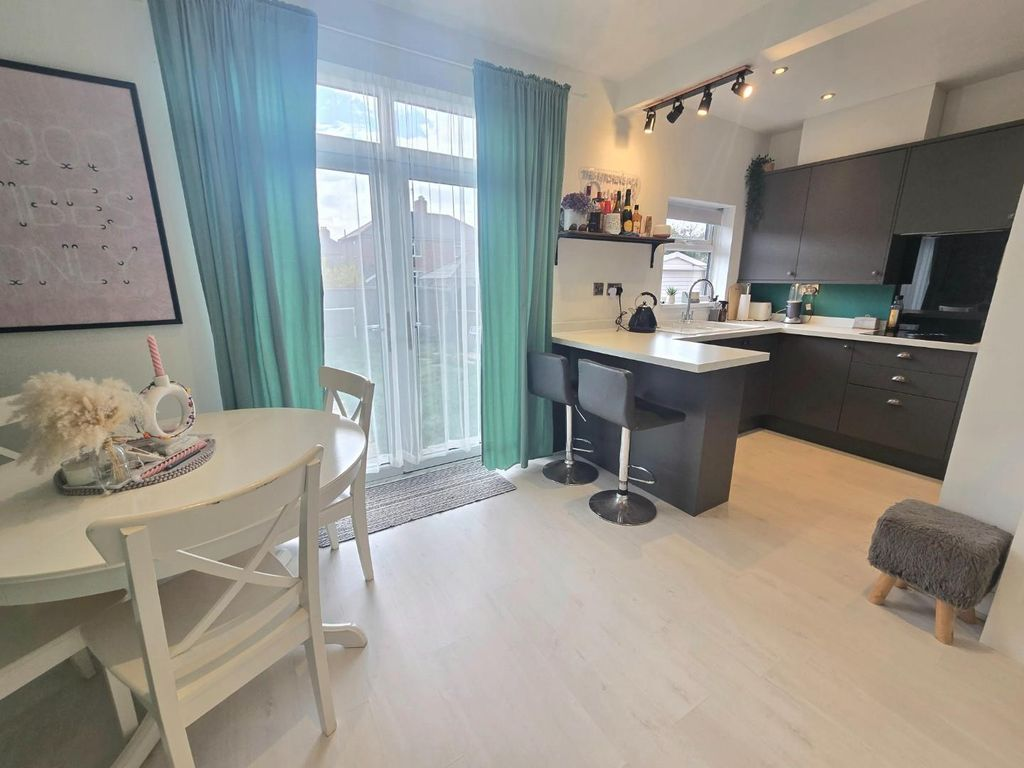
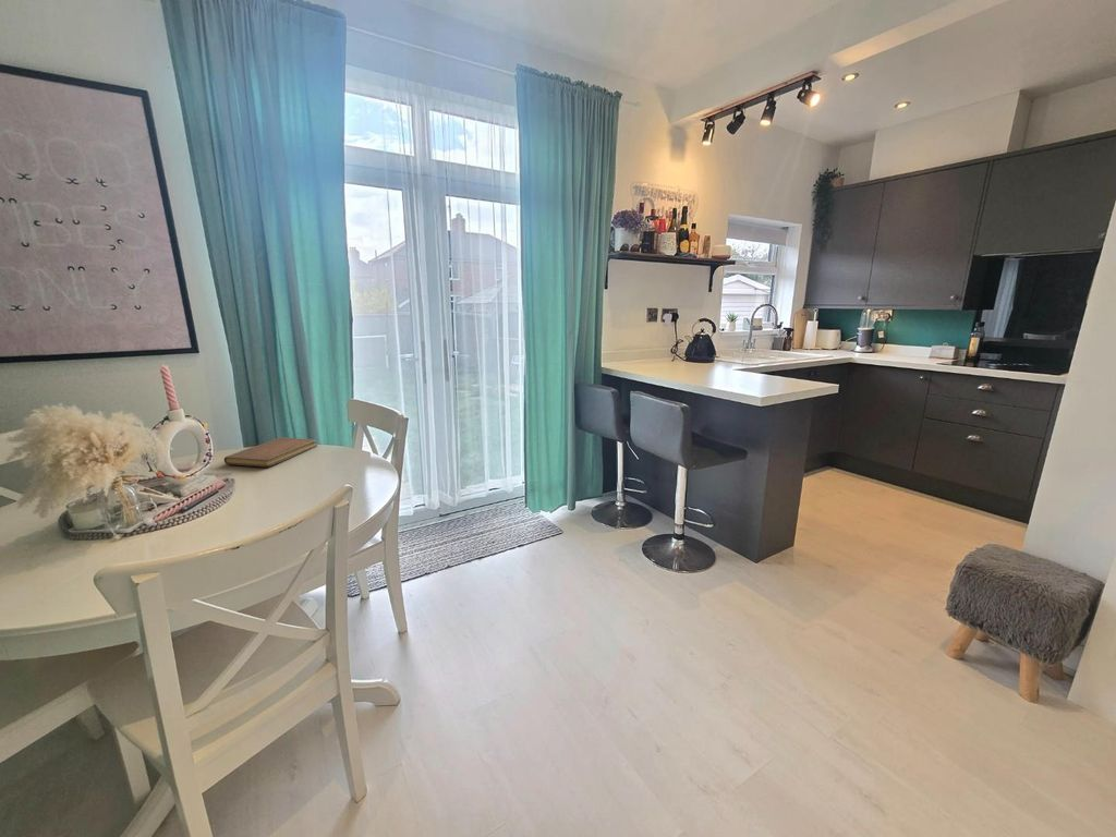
+ notebook [223,436,318,468]
